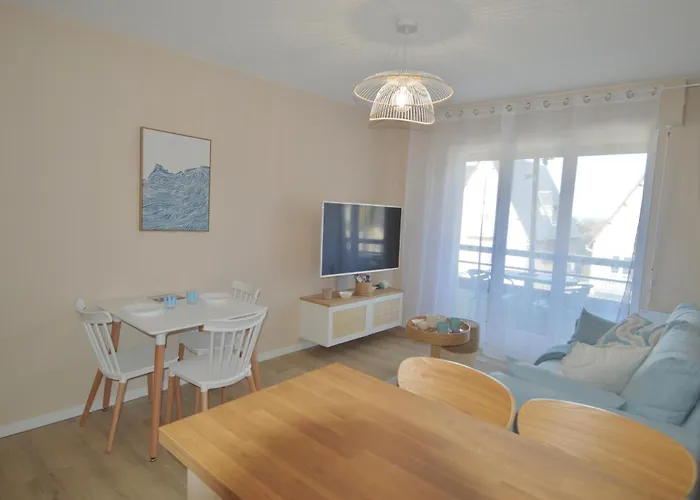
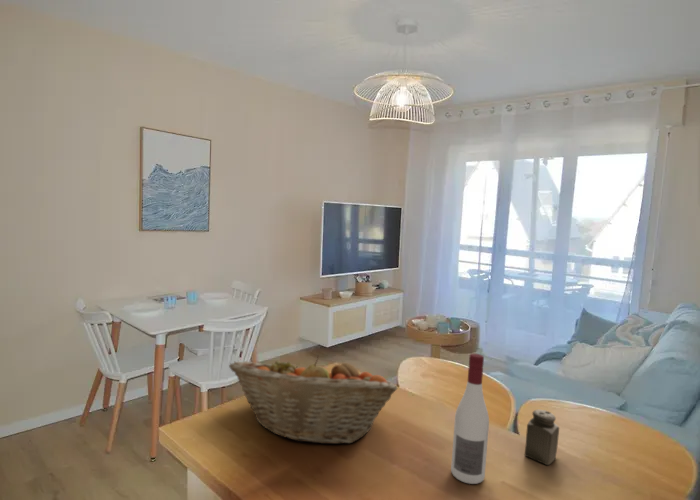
+ fruit basket [228,354,398,445]
+ salt shaker [524,409,560,466]
+ alcohol [450,353,490,485]
